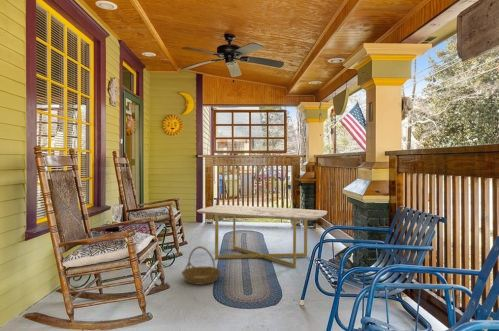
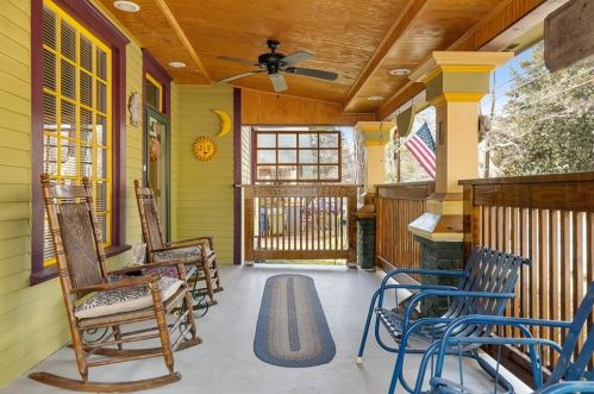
- coffee table [196,204,328,268]
- basket [181,245,222,286]
